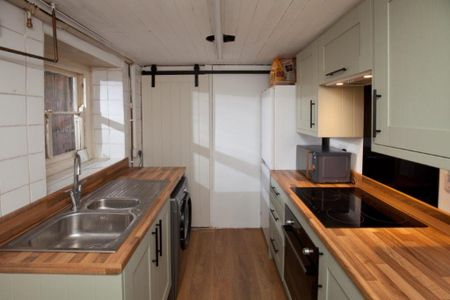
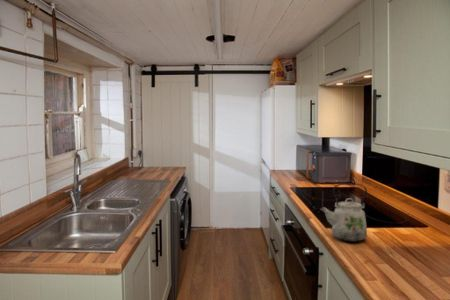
+ kettle [319,182,368,243]
